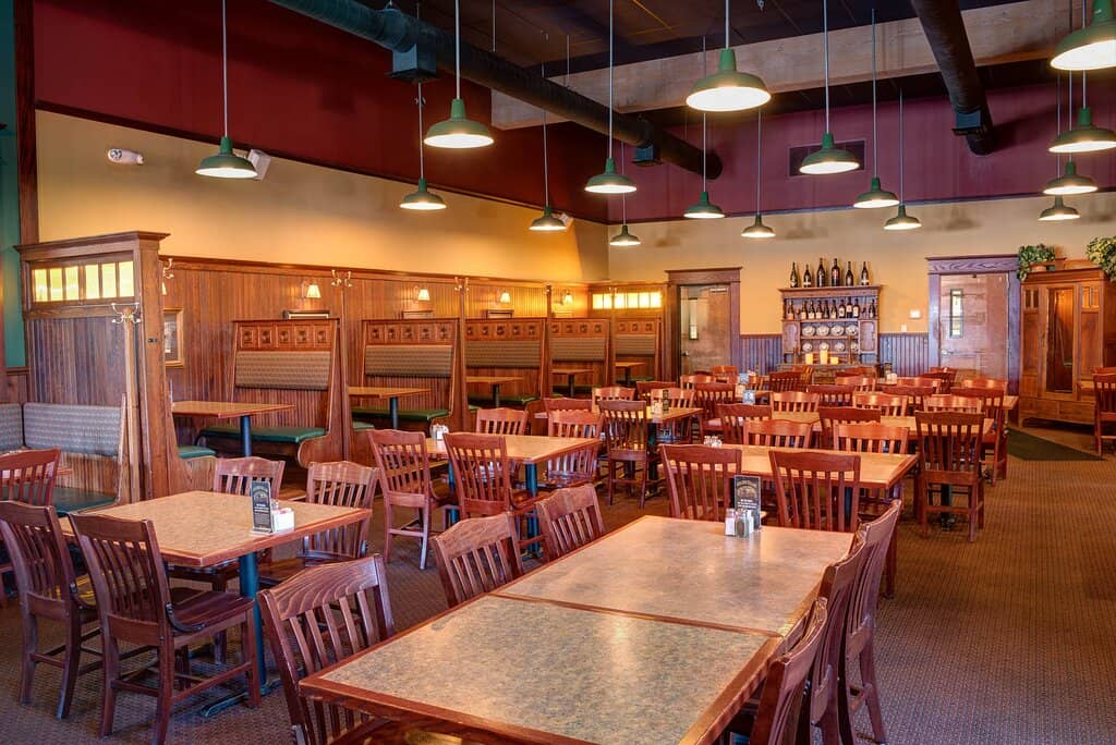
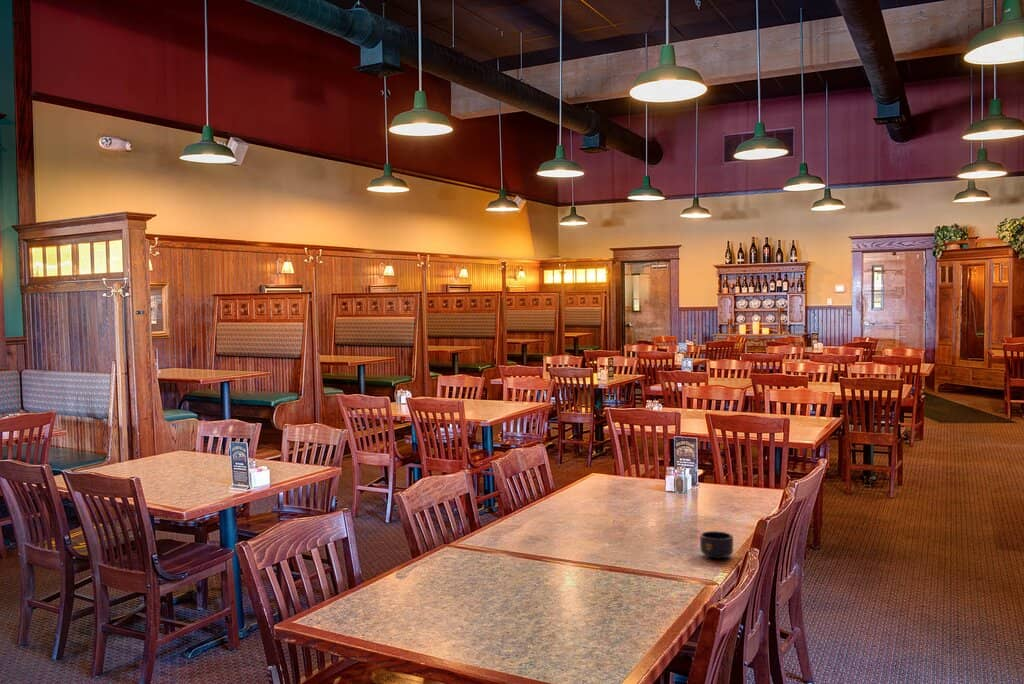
+ mug [699,530,734,560]
